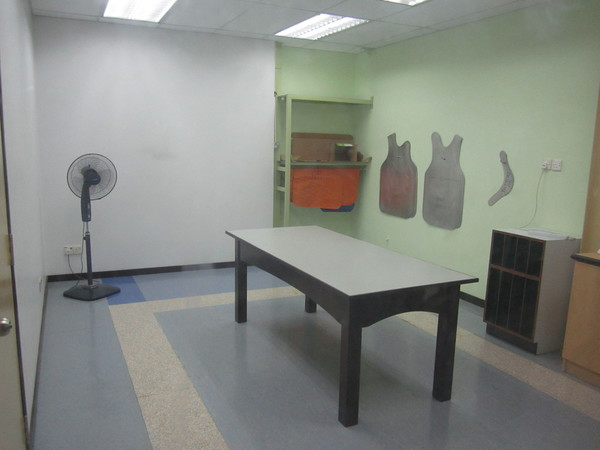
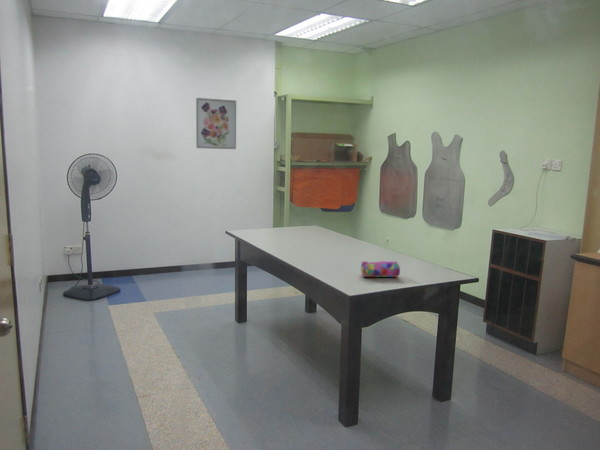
+ wall art [195,97,237,150]
+ pencil case [360,260,401,278]
